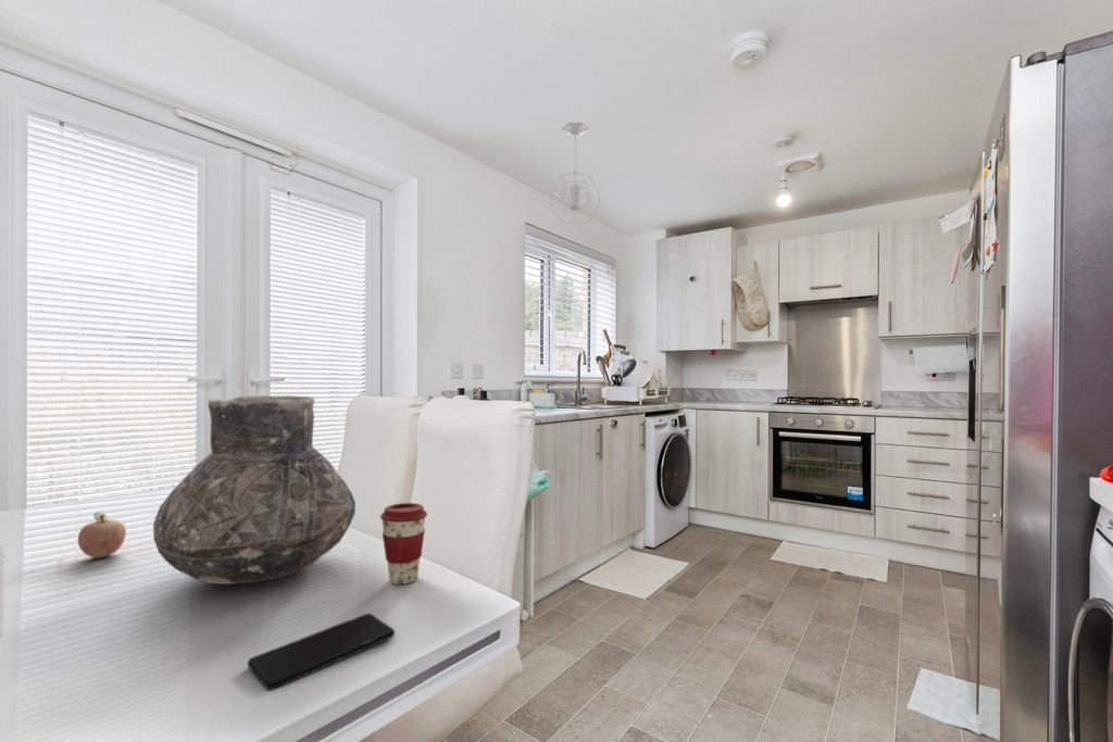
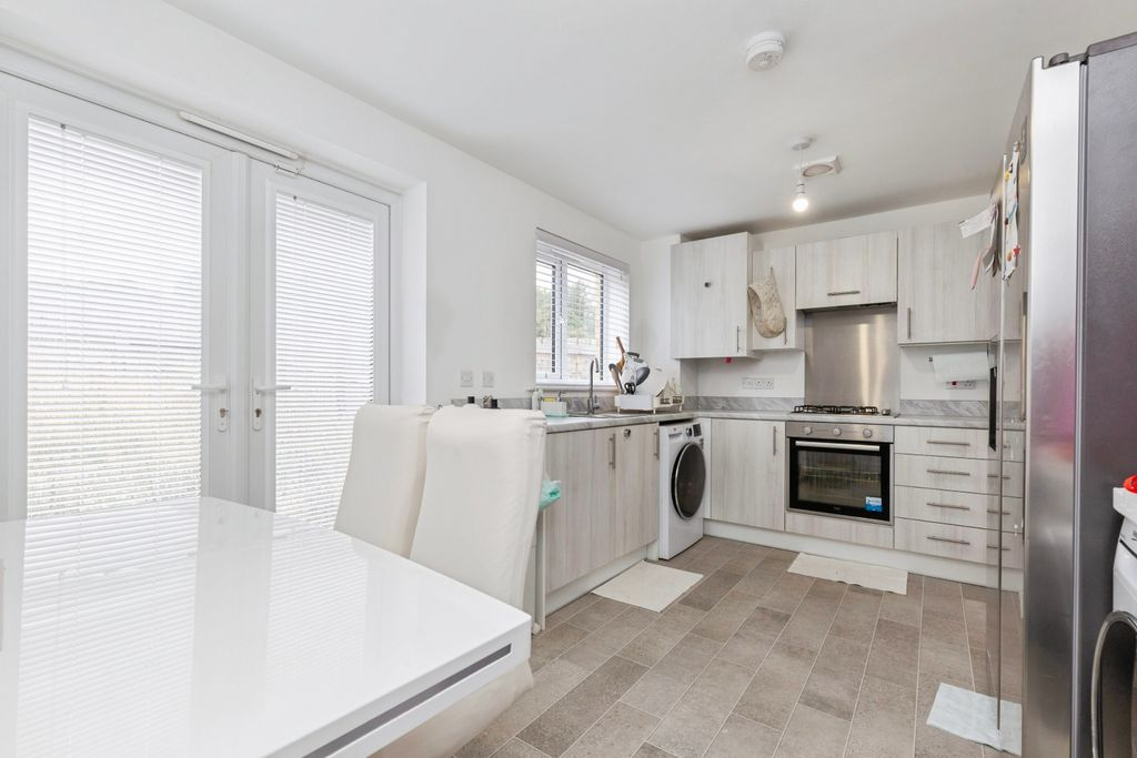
- coffee cup [379,502,428,586]
- smartphone [247,613,396,691]
- fruit [77,510,127,558]
- vase [152,394,357,586]
- pendant light [549,122,601,226]
